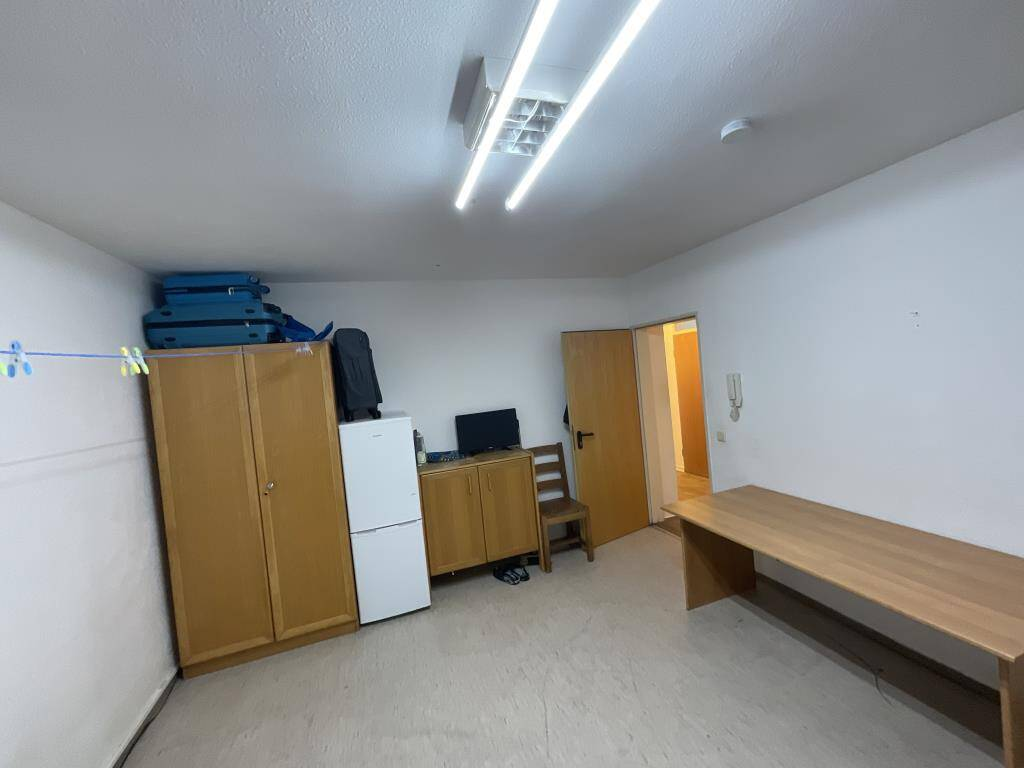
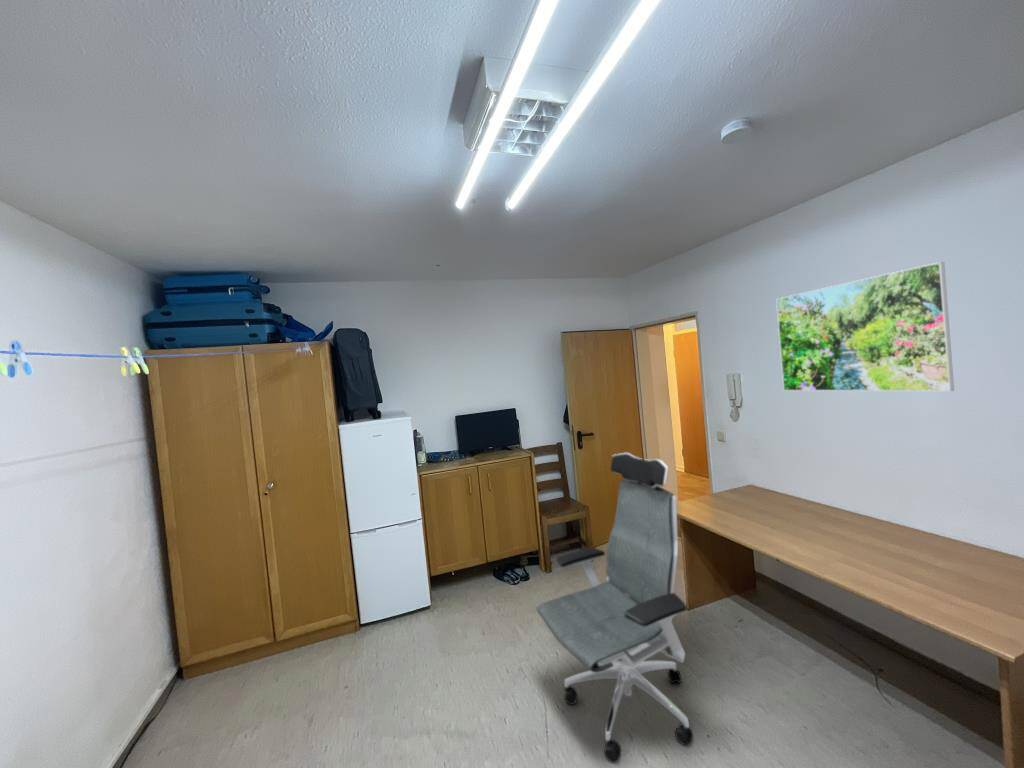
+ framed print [775,261,955,392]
+ office chair [536,452,694,764]
